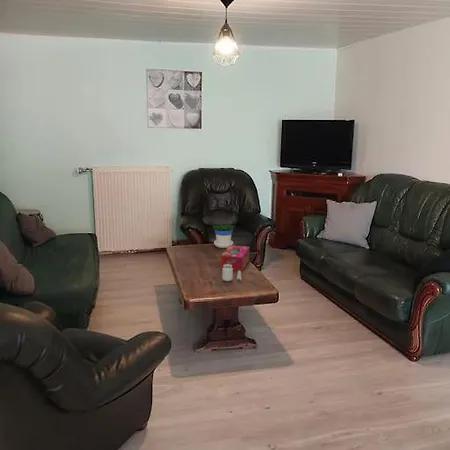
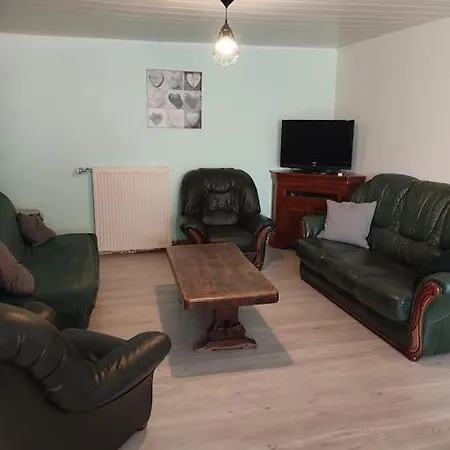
- flowerpot [212,223,235,249]
- candle [221,264,242,282]
- tissue box [220,245,251,272]
